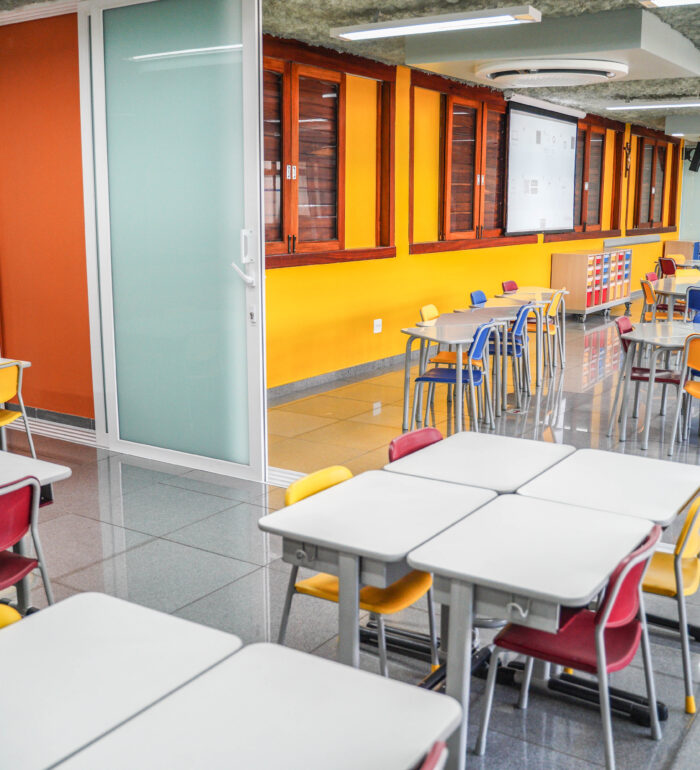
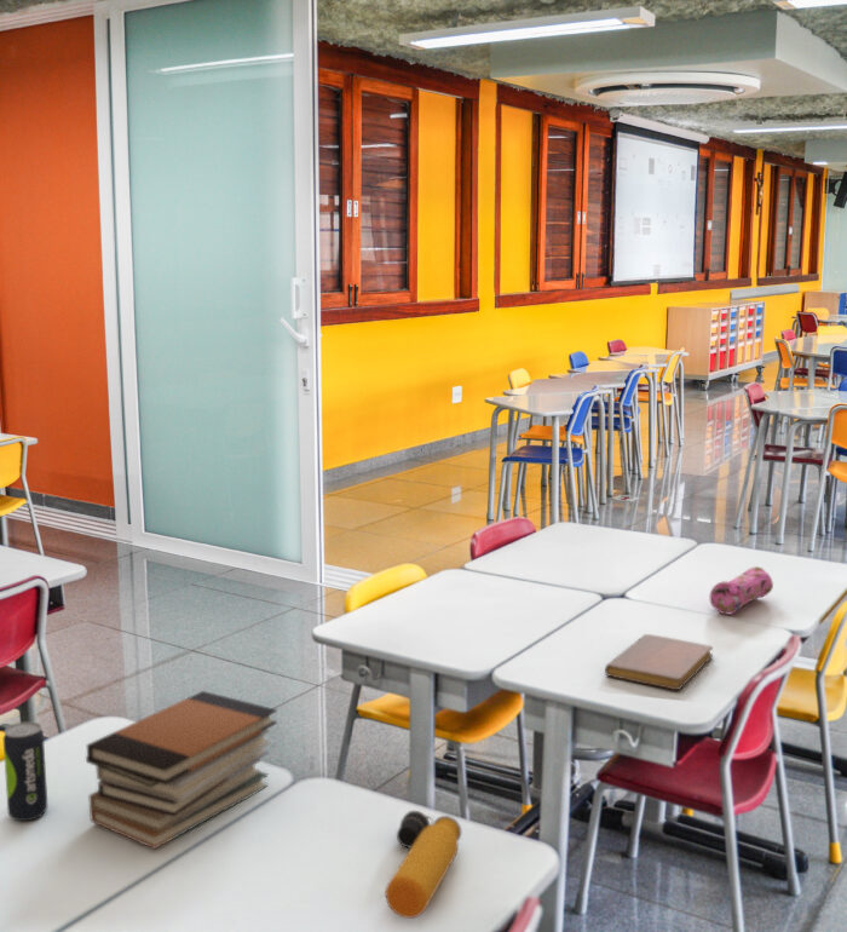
+ book stack [85,690,278,850]
+ beverage can [2,720,48,822]
+ pencil case [709,565,774,615]
+ water bottle [385,810,462,920]
+ notebook [604,633,714,691]
